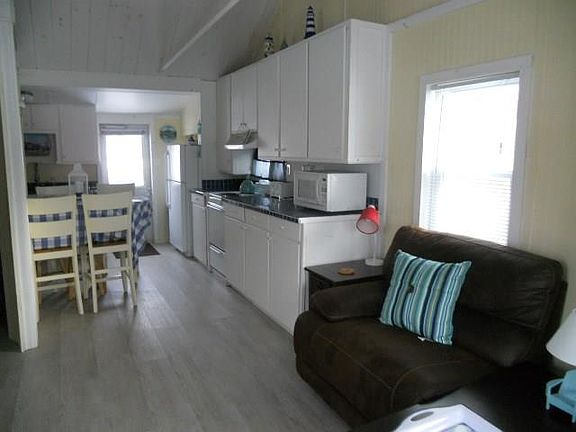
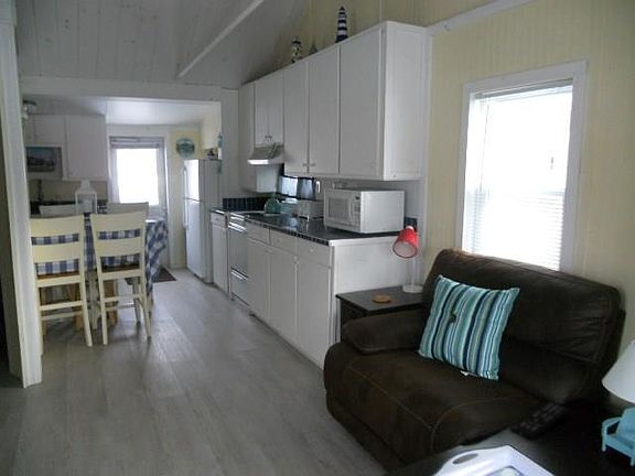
+ remote control [509,401,570,441]
